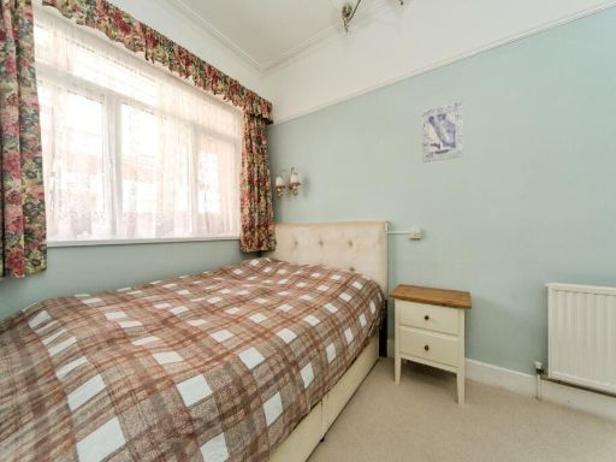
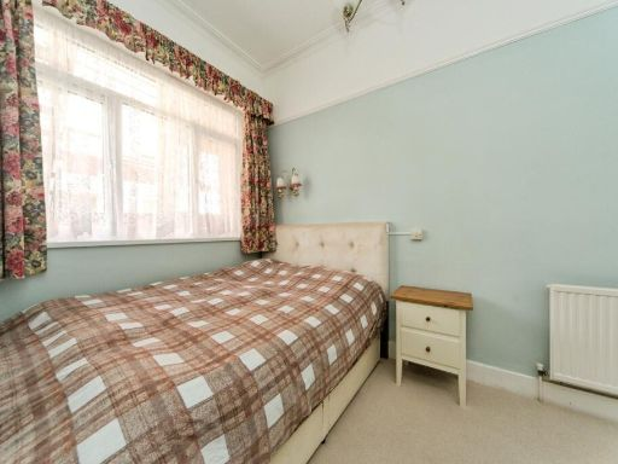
- wall art [421,100,464,164]
